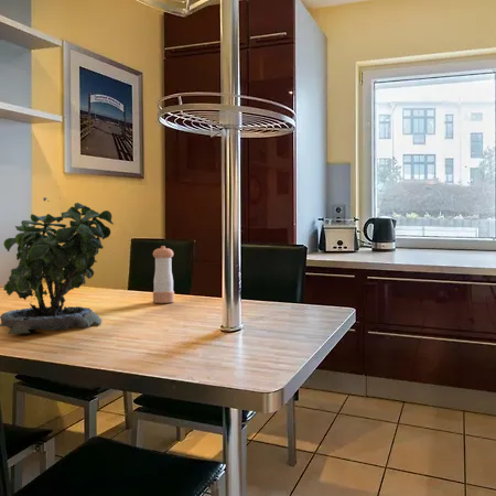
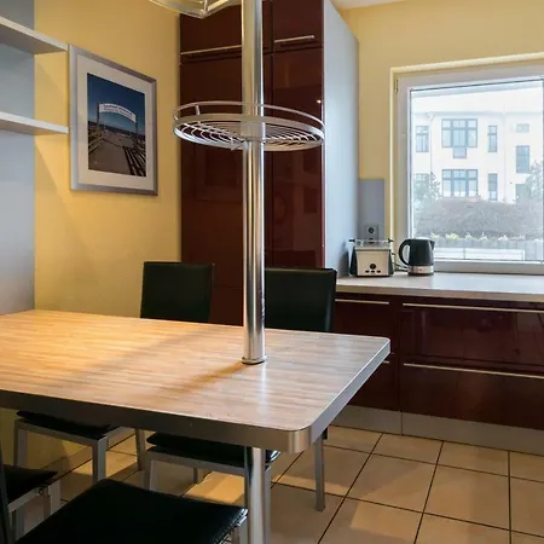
- potted plant [0,196,115,335]
- pepper shaker [152,245,175,304]
